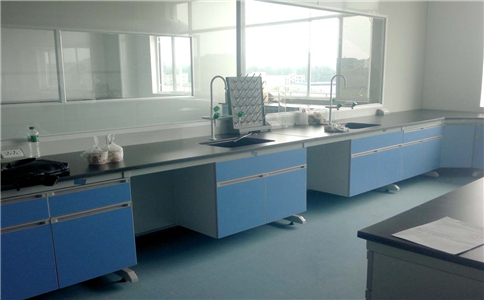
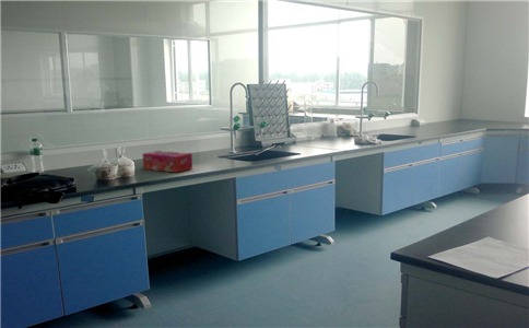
+ tissue box [141,150,193,174]
